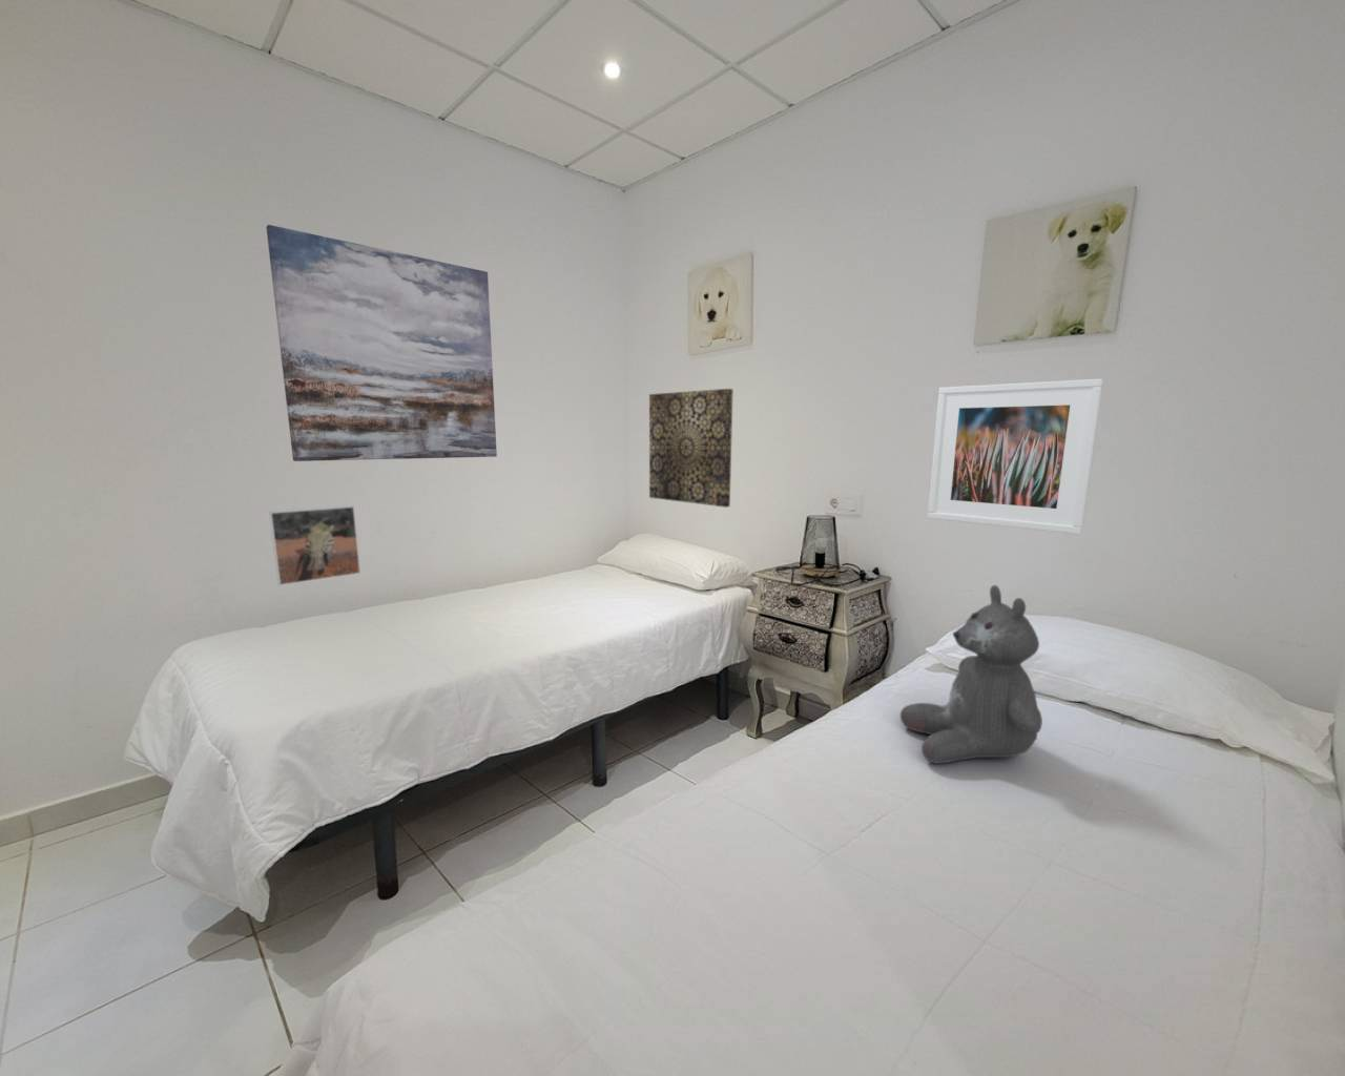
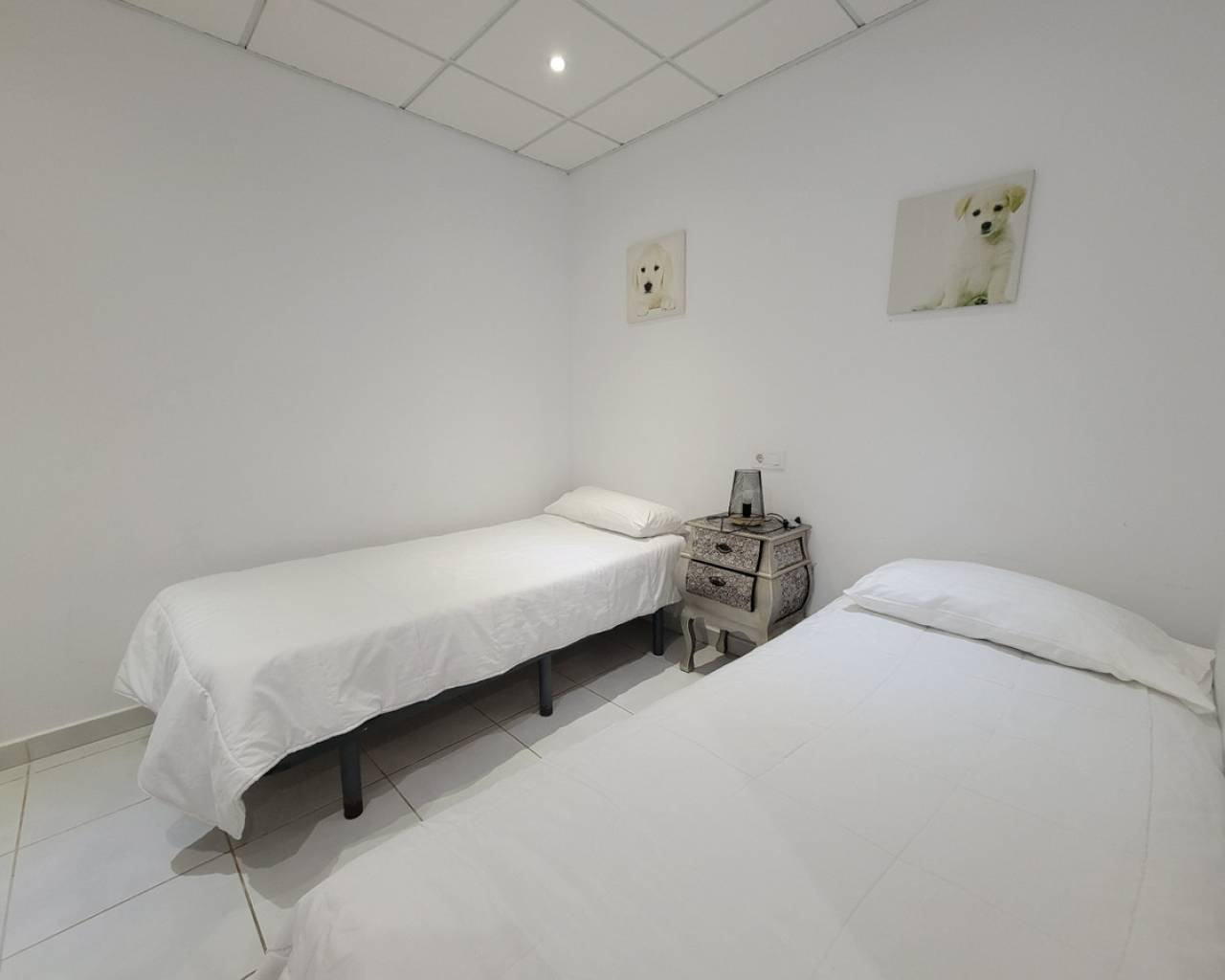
- teddy bear [899,584,1043,765]
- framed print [927,378,1106,536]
- wall art [648,388,735,508]
- wall art [265,224,498,462]
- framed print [268,504,361,586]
